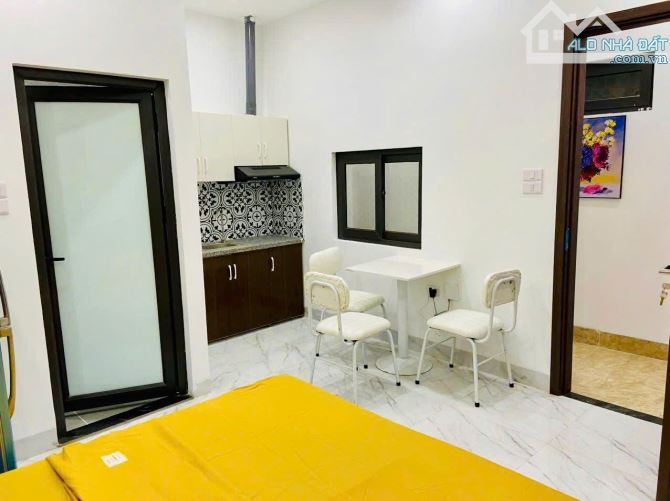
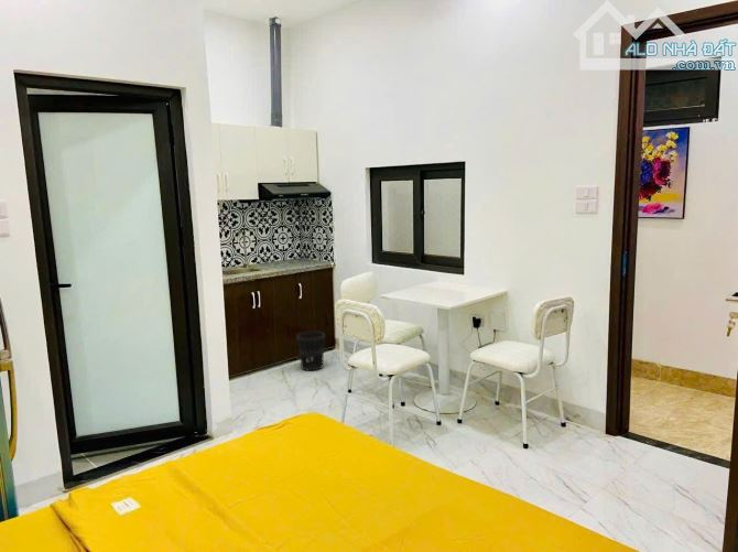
+ wastebasket [295,331,326,372]
